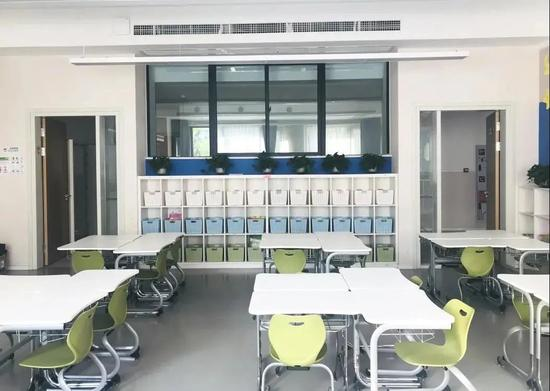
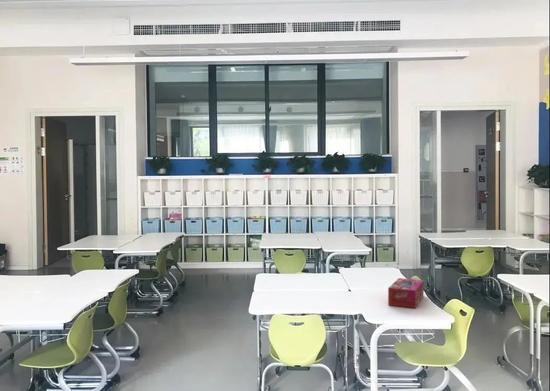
+ tissue box [387,277,425,309]
